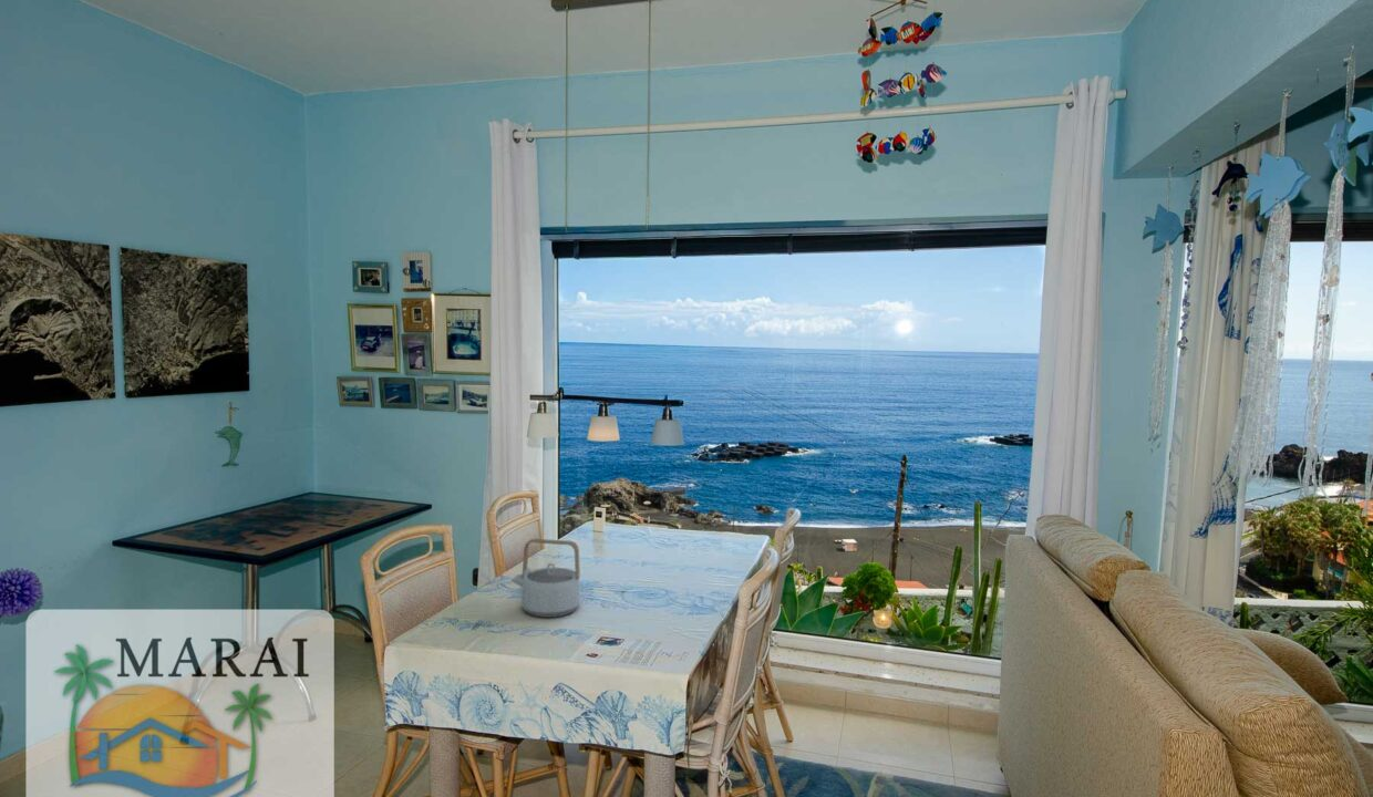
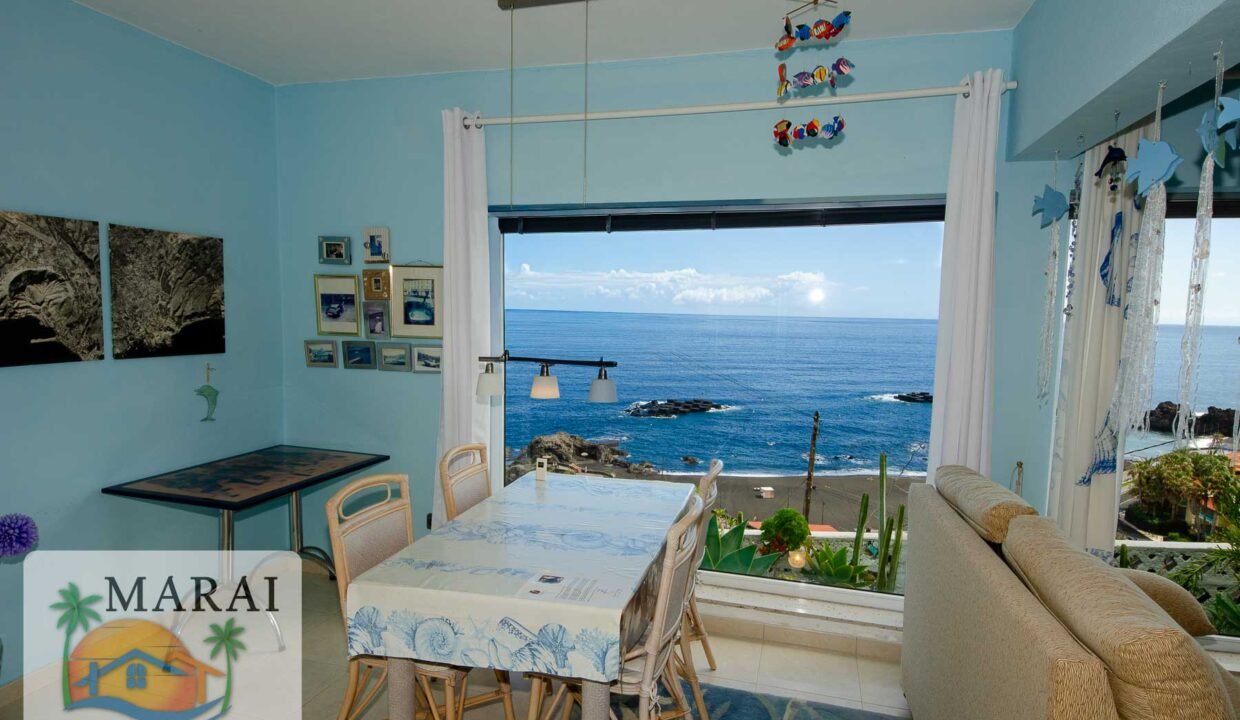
- teapot [510,538,581,619]
